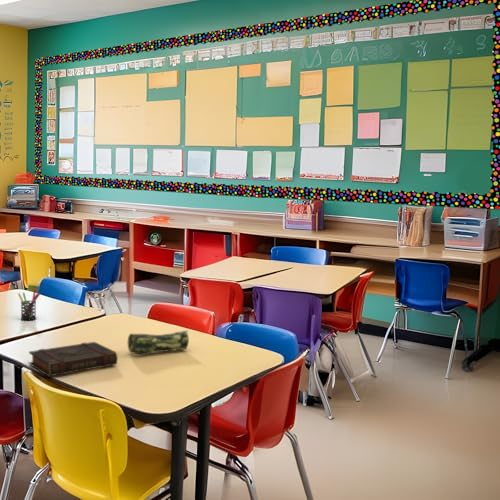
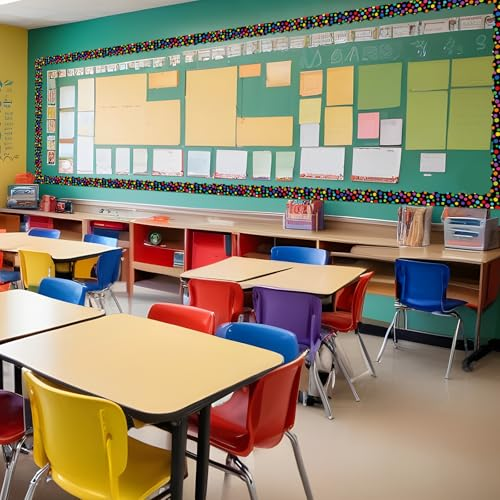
- pen holder [17,288,41,321]
- pencil case [127,329,190,356]
- book [28,341,119,378]
